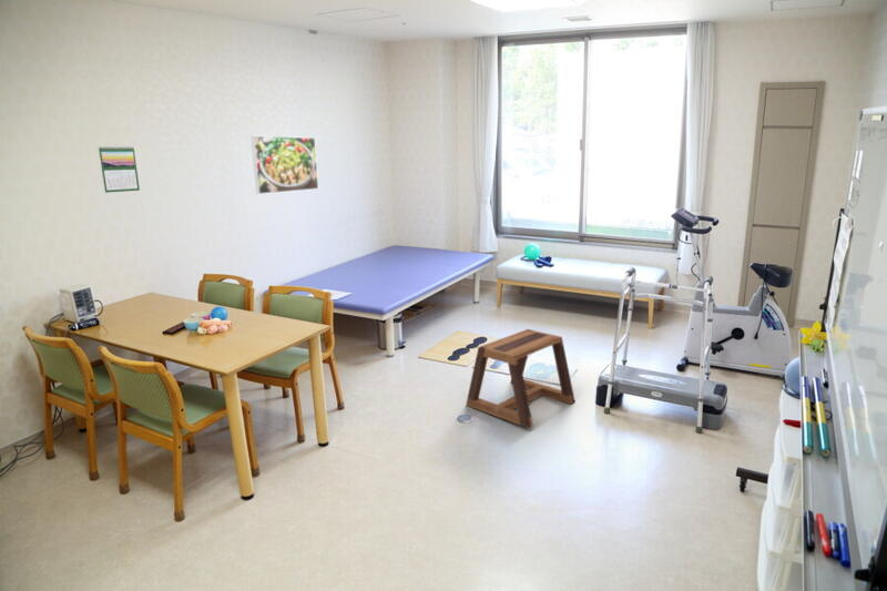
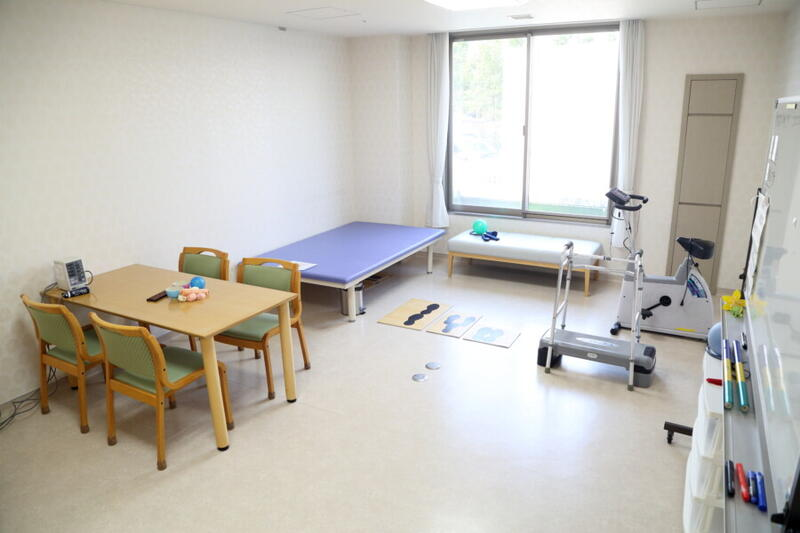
- calendar [98,145,141,194]
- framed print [249,135,319,195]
- stool [465,328,577,429]
